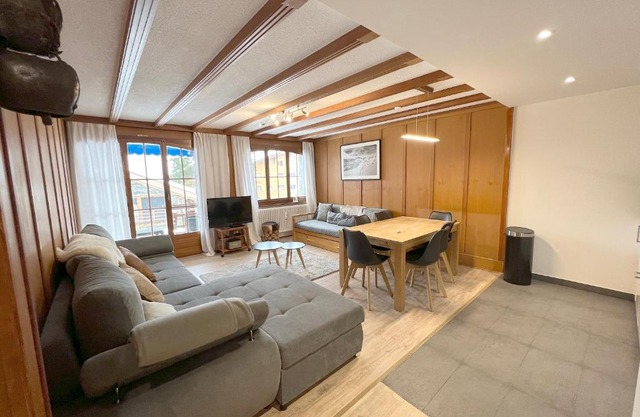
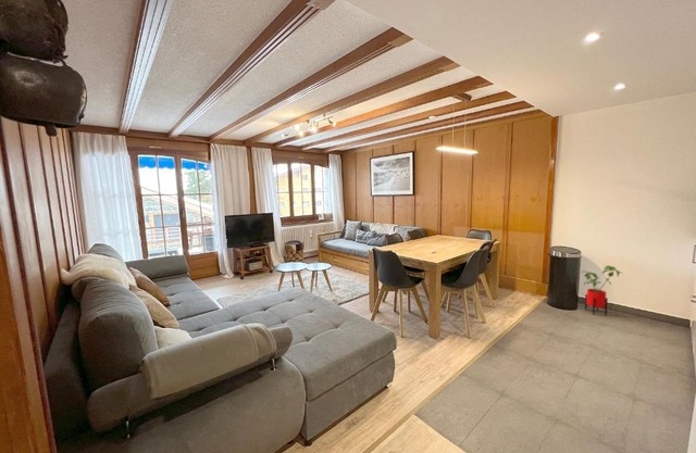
+ house plant [581,264,622,316]
